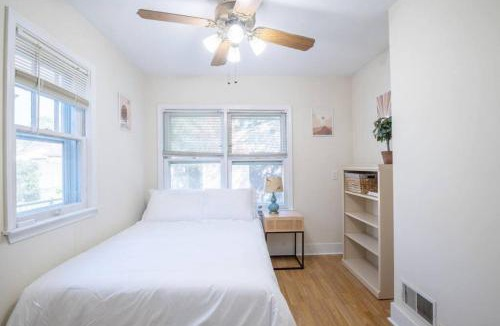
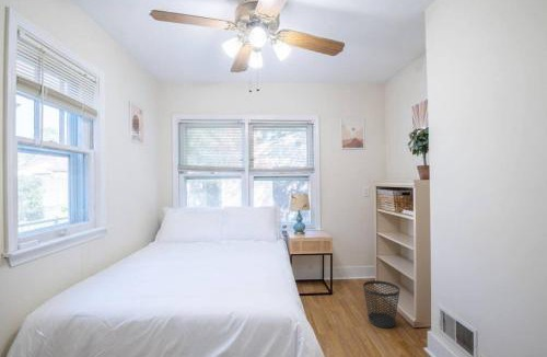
+ wastebasket [362,279,401,329]
